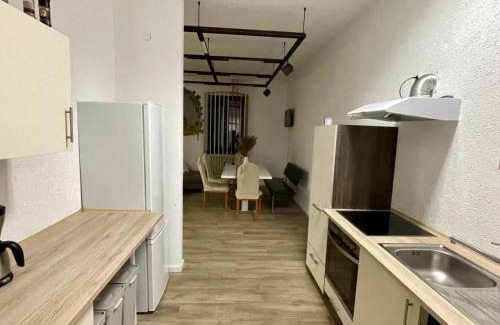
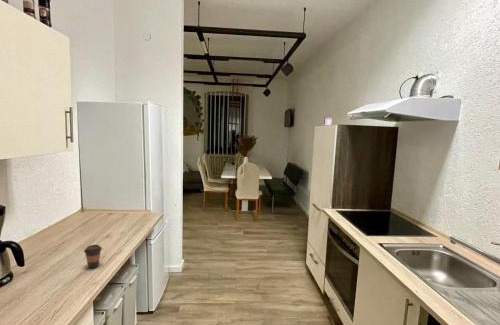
+ coffee cup [83,244,103,269]
